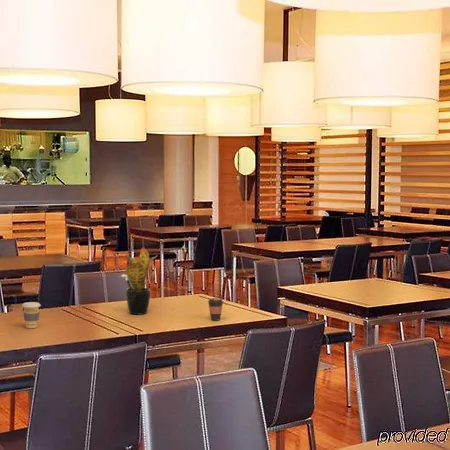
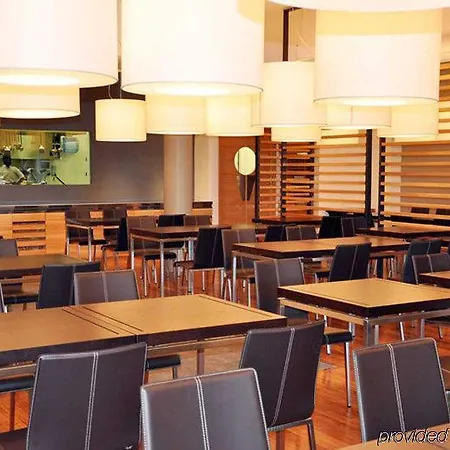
- coffee cup [21,301,41,329]
- potted plant [118,246,159,316]
- coffee cup [207,297,225,321]
